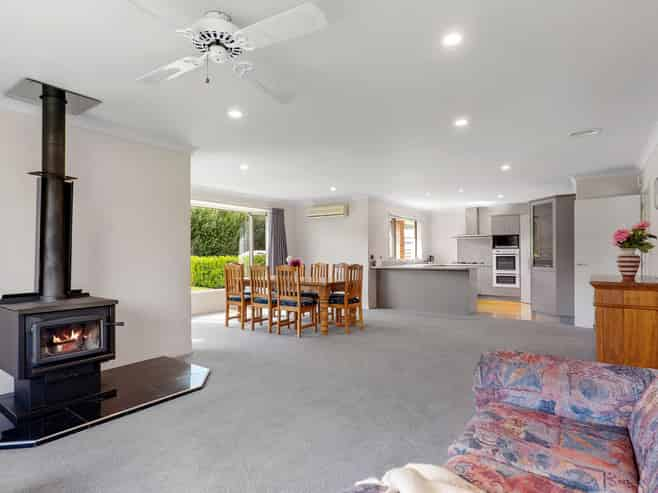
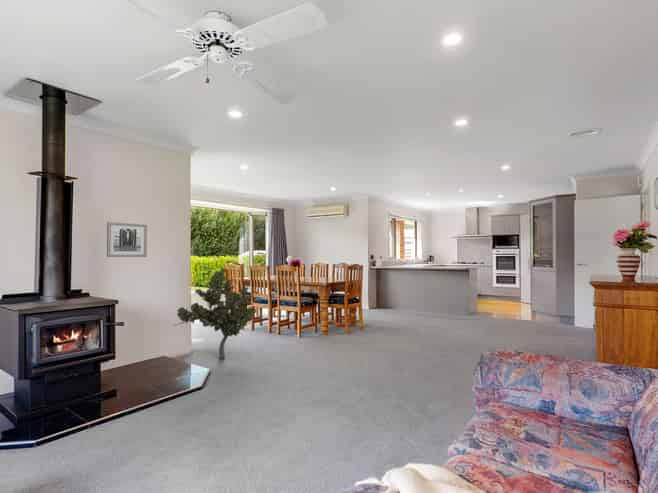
+ wall art [106,221,148,258]
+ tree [172,266,257,360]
